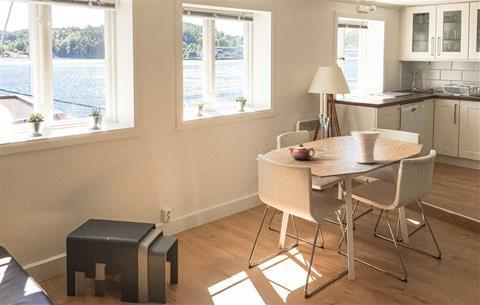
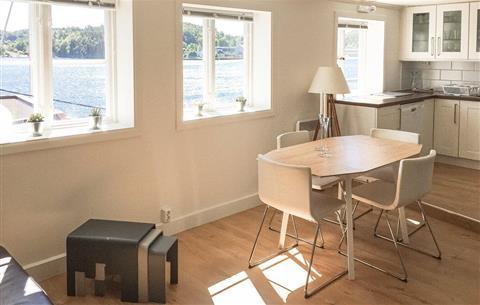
- vase [350,130,381,164]
- teapot [288,143,316,161]
